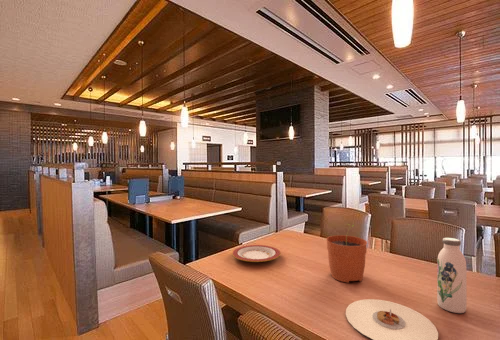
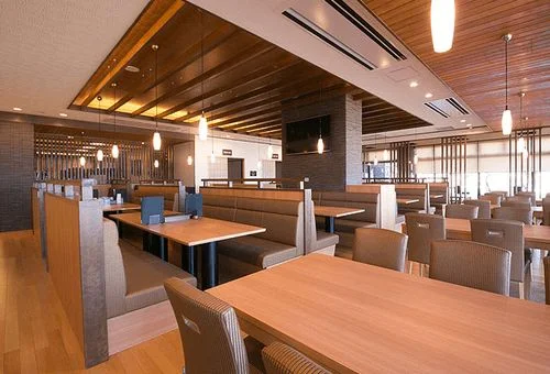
- water bottle [436,237,467,314]
- plate [345,298,439,340]
- plate [231,244,282,263]
- plant pot [325,223,368,284]
